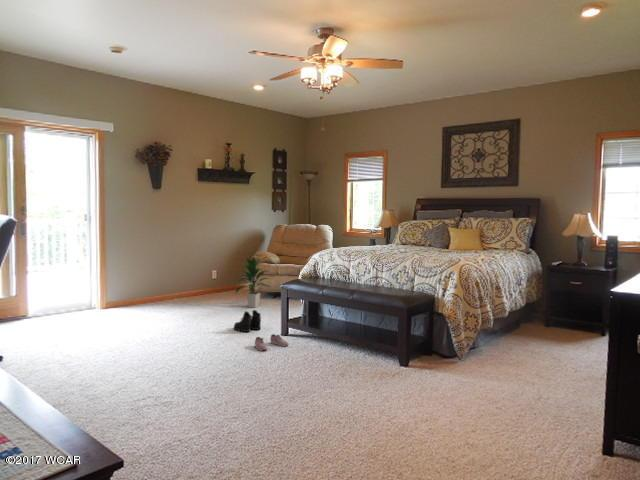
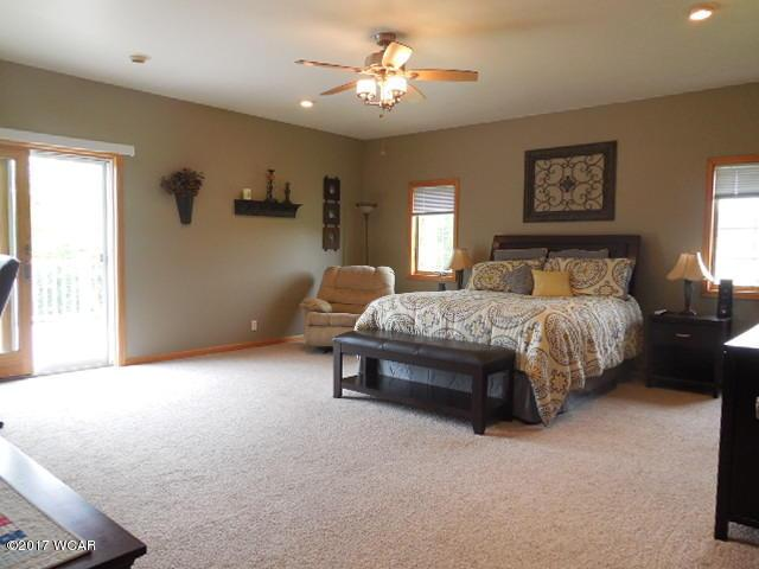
- indoor plant [235,256,273,309]
- shoe [254,333,290,352]
- boots [233,309,262,333]
